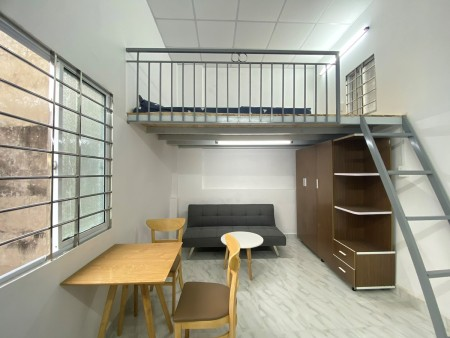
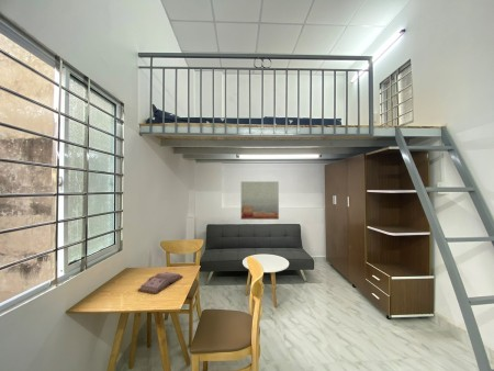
+ wall art [240,180,280,221]
+ hardback book [137,271,183,295]
